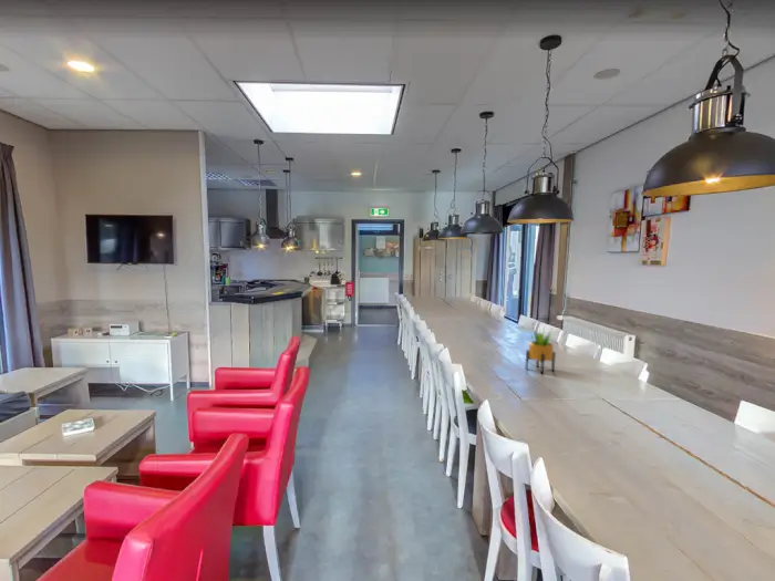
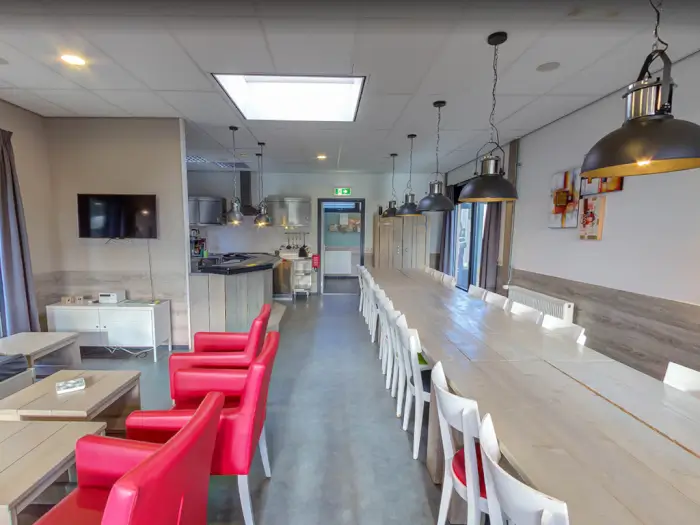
- potted plant [525,322,557,375]
